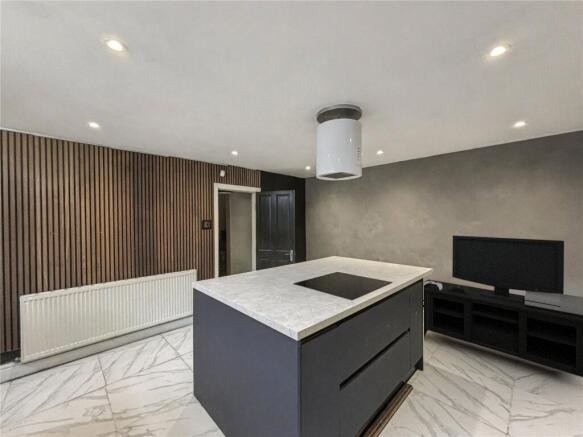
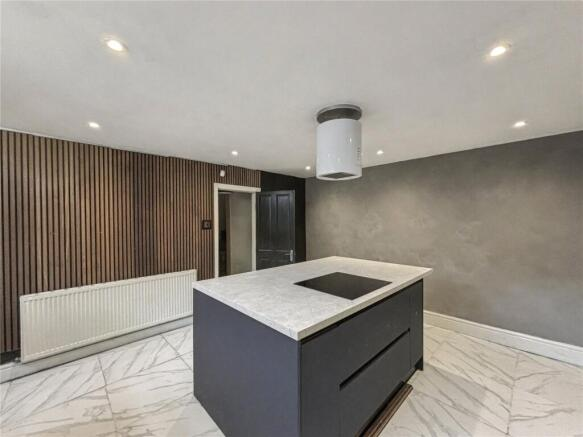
- media console [423,234,583,378]
